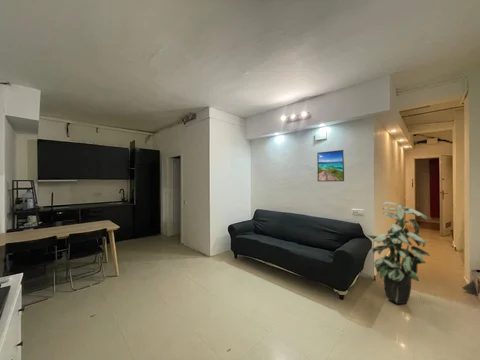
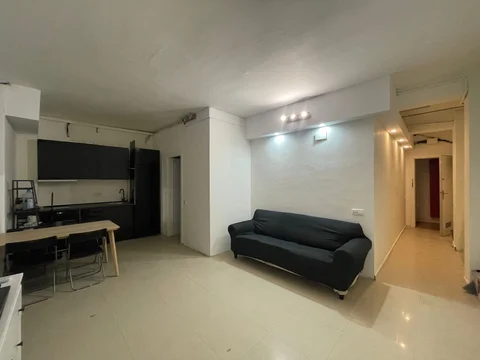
- indoor plant [366,201,431,305]
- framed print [316,149,345,182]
